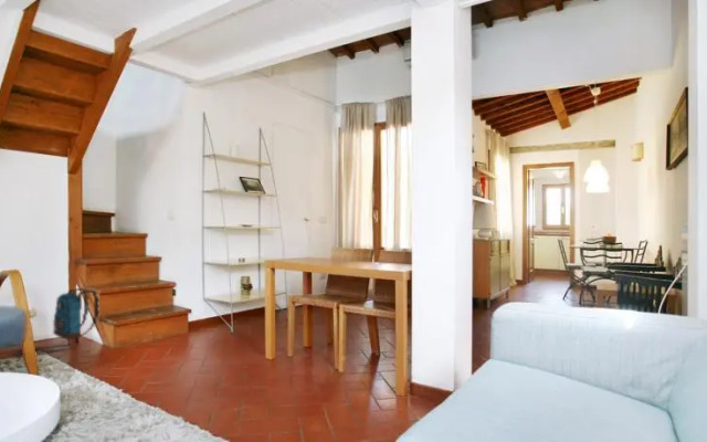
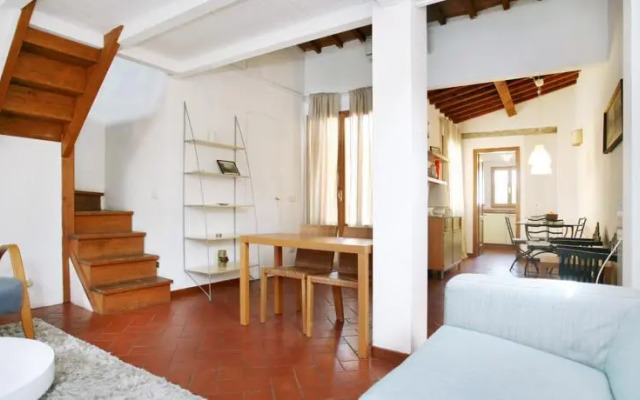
- backpack [52,287,101,346]
